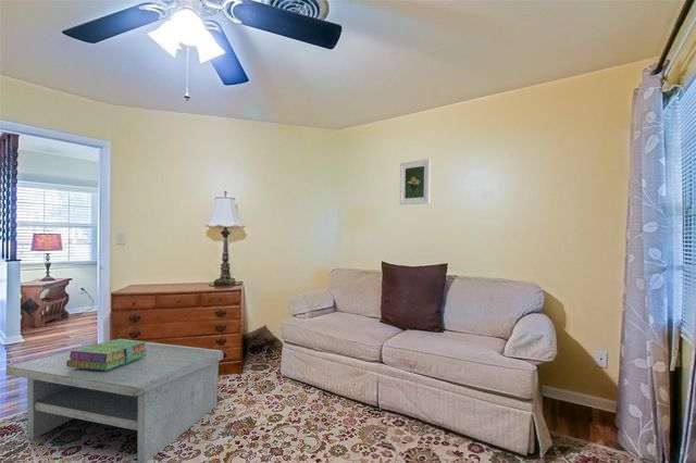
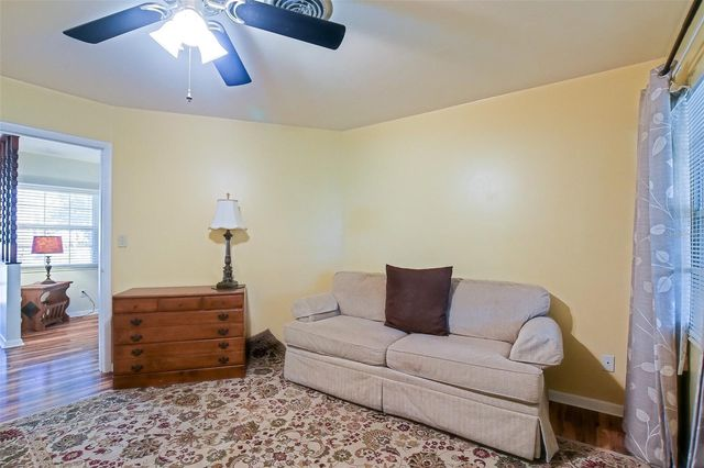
- stack of books [66,339,148,371]
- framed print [399,158,432,205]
- coffee table [5,338,224,463]
